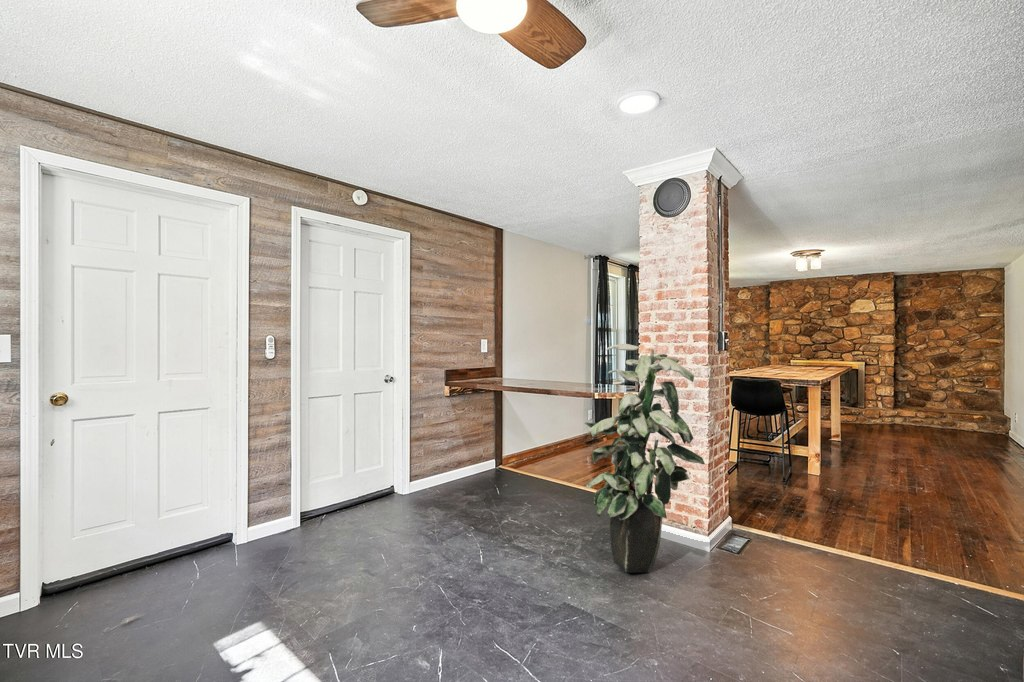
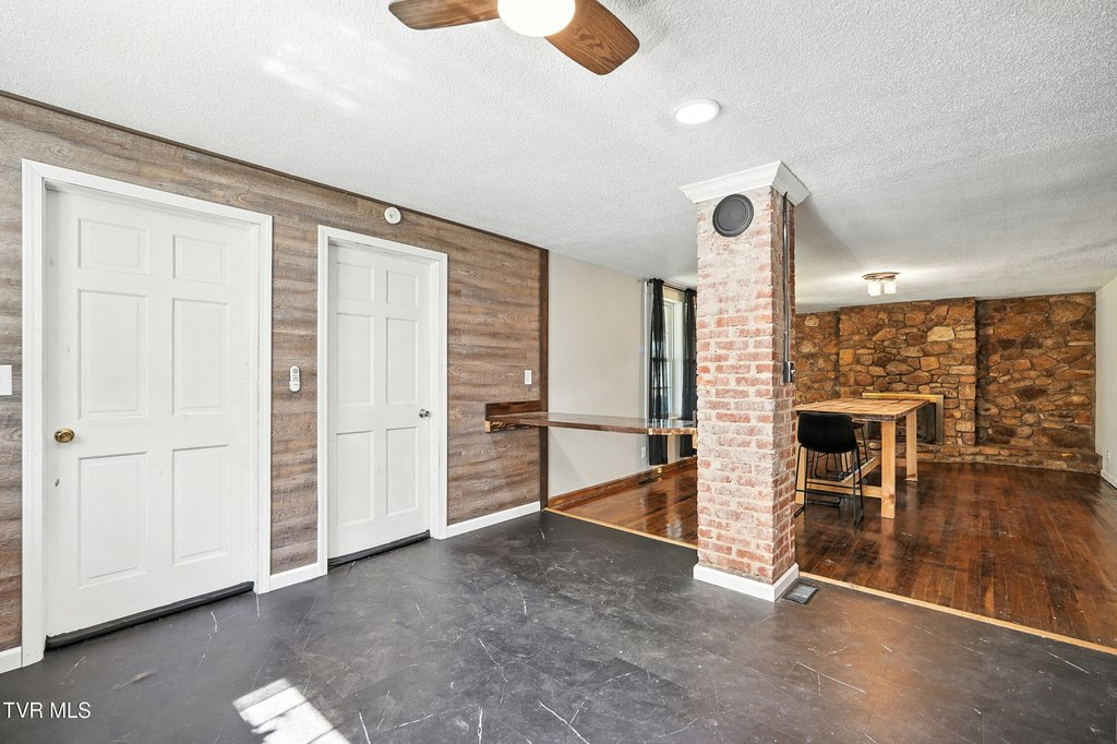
- indoor plant [584,343,706,574]
